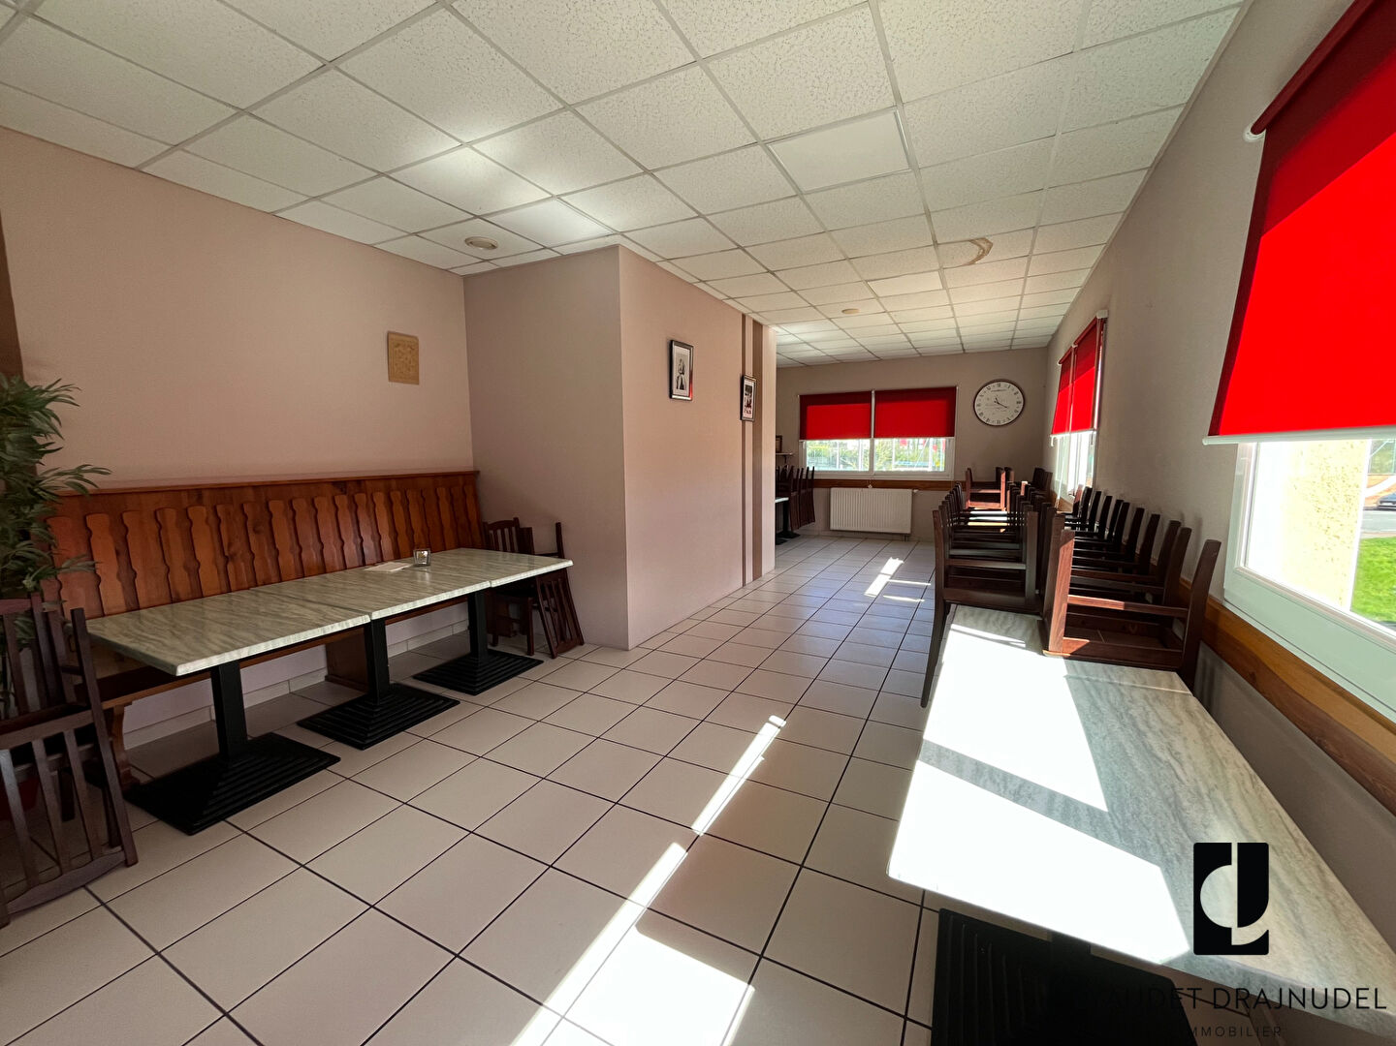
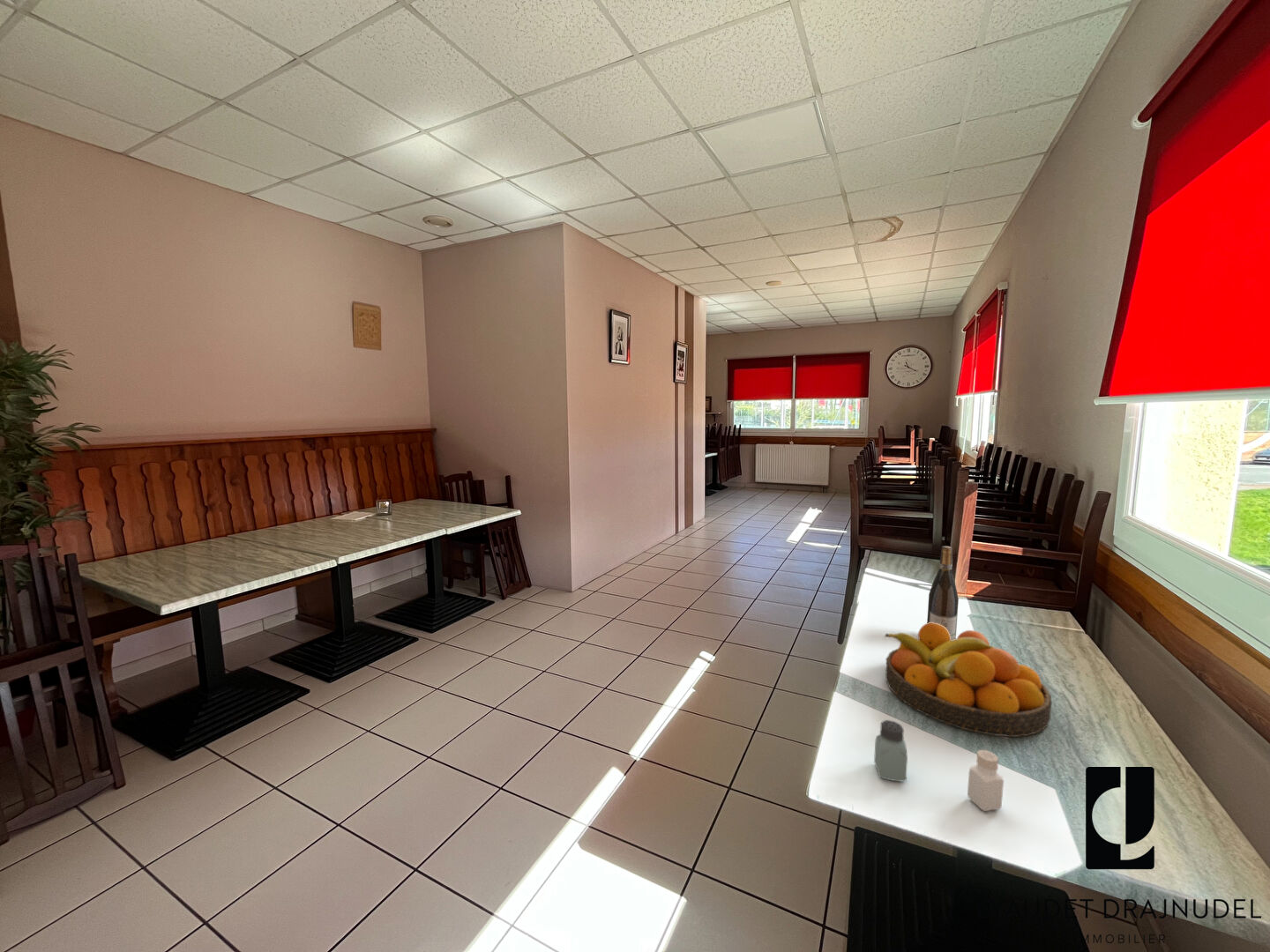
+ fruit bowl [884,622,1053,738]
+ wine bottle [926,546,960,640]
+ saltshaker [873,719,908,782]
+ pepper shaker [967,749,1005,812]
